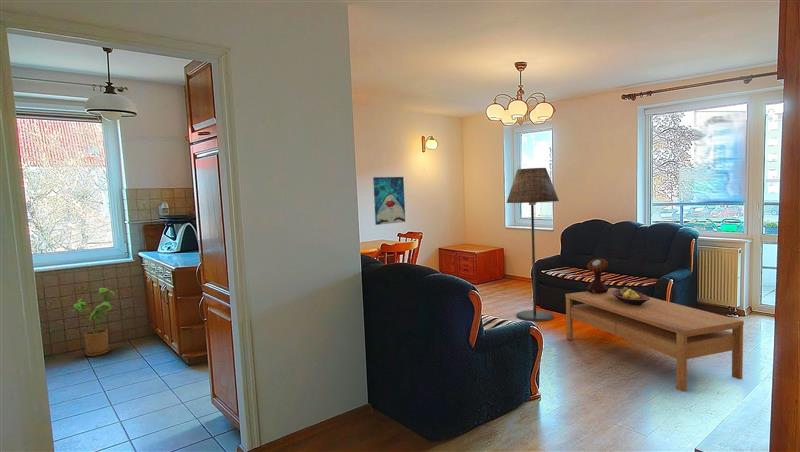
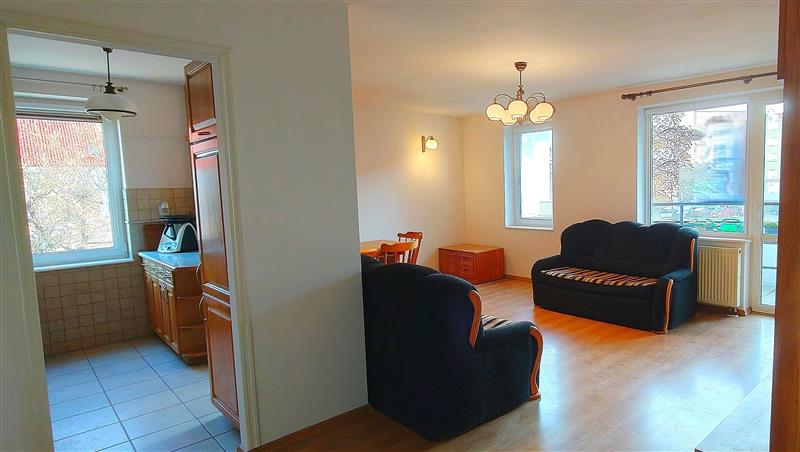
- floor lamp [506,167,560,322]
- coffee table [564,287,745,393]
- fruit bowl [611,286,650,305]
- house plant [72,287,116,357]
- mushroom [586,258,609,294]
- wall art [372,176,406,226]
